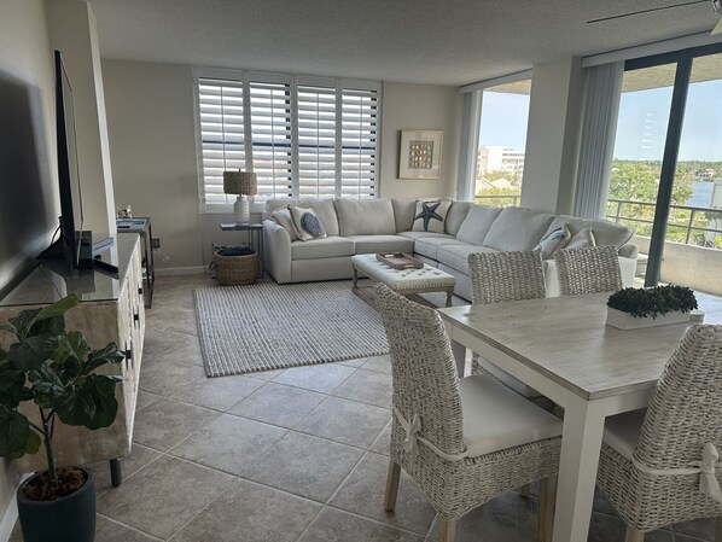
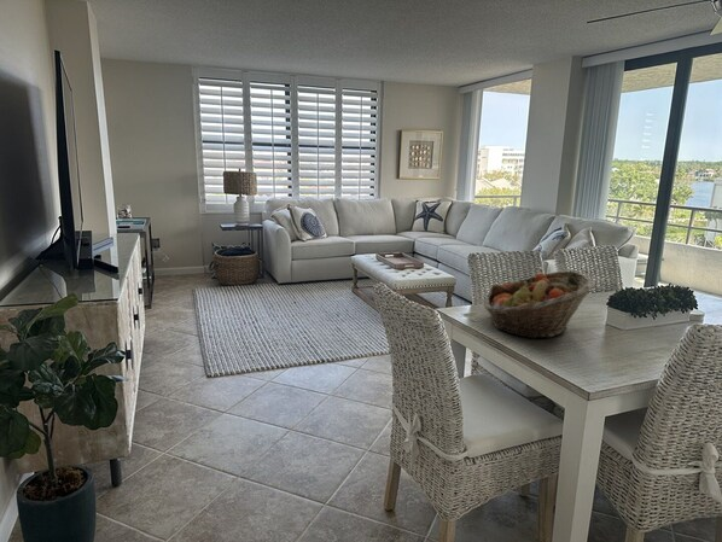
+ fruit basket [483,269,596,340]
